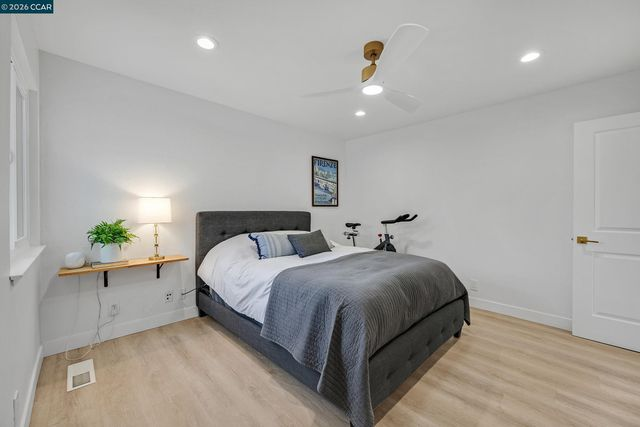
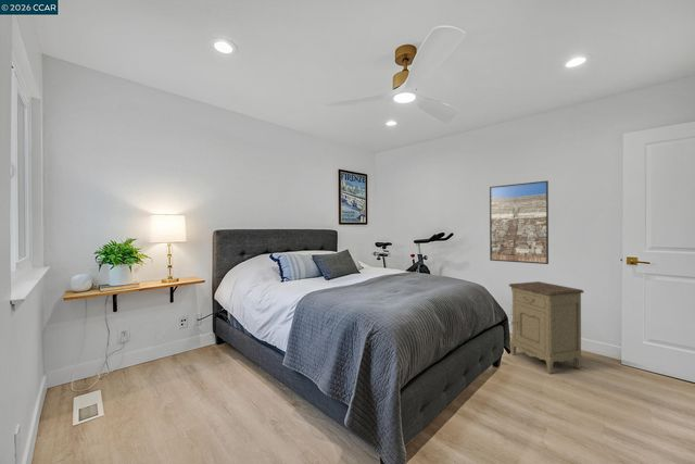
+ nightstand [508,280,585,375]
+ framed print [489,179,549,265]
